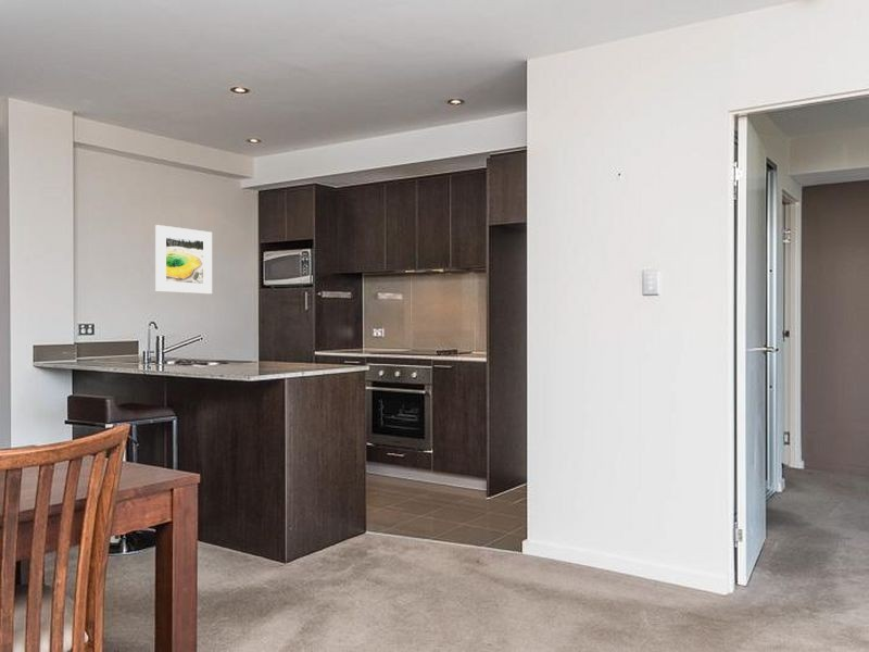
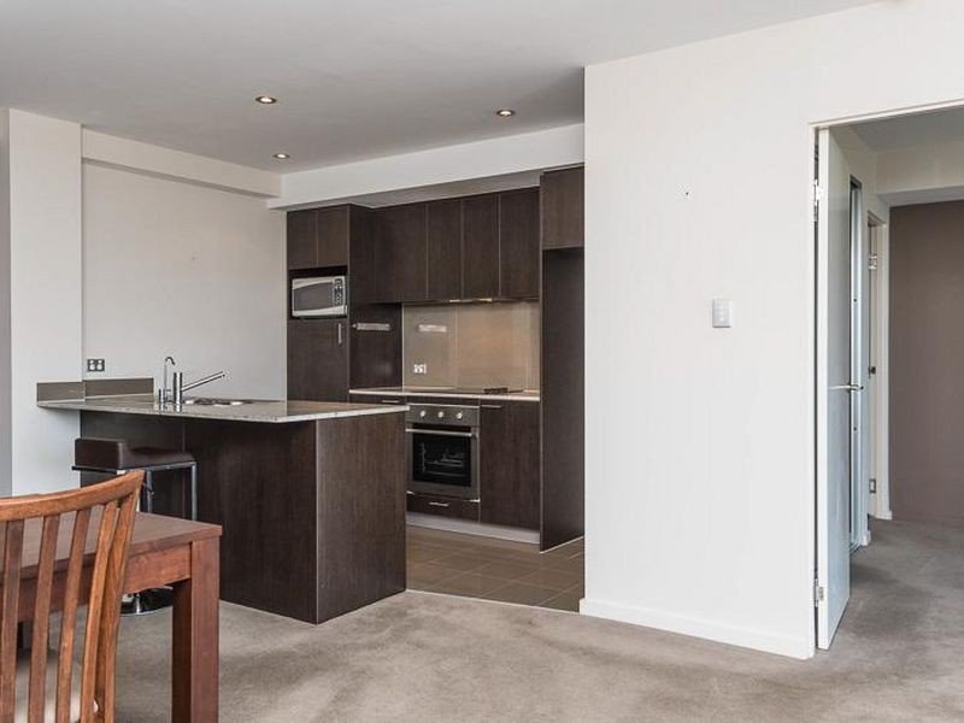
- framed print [154,224,213,296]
